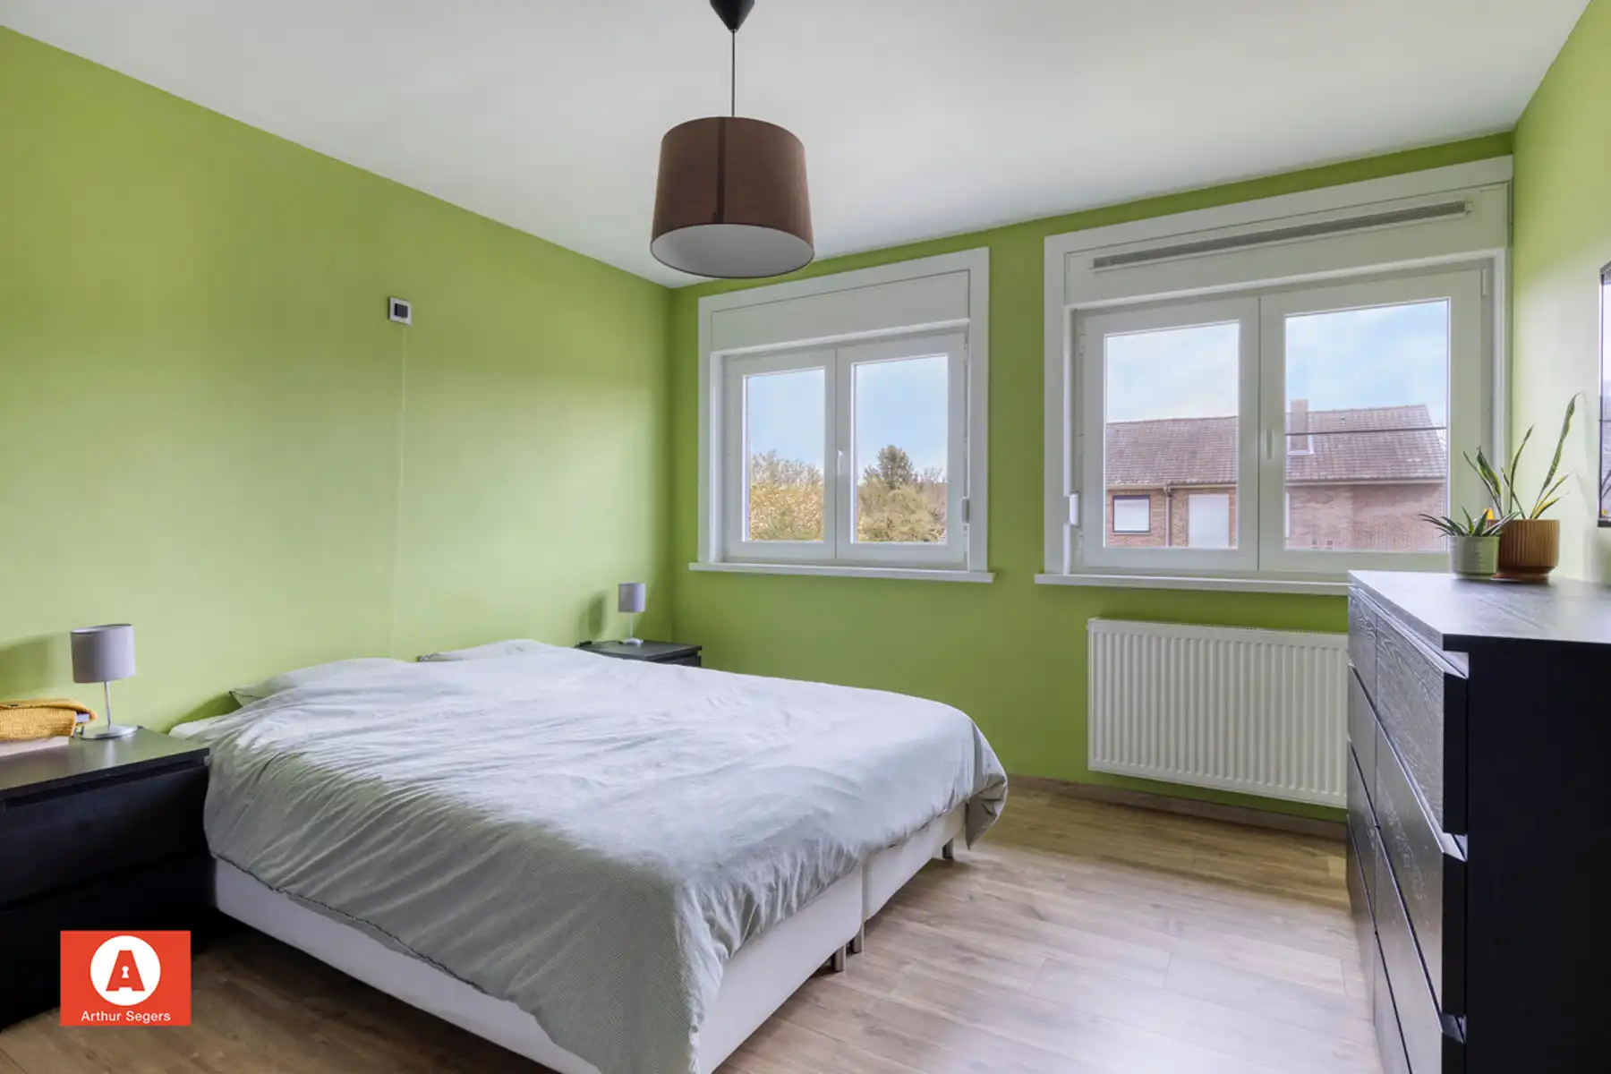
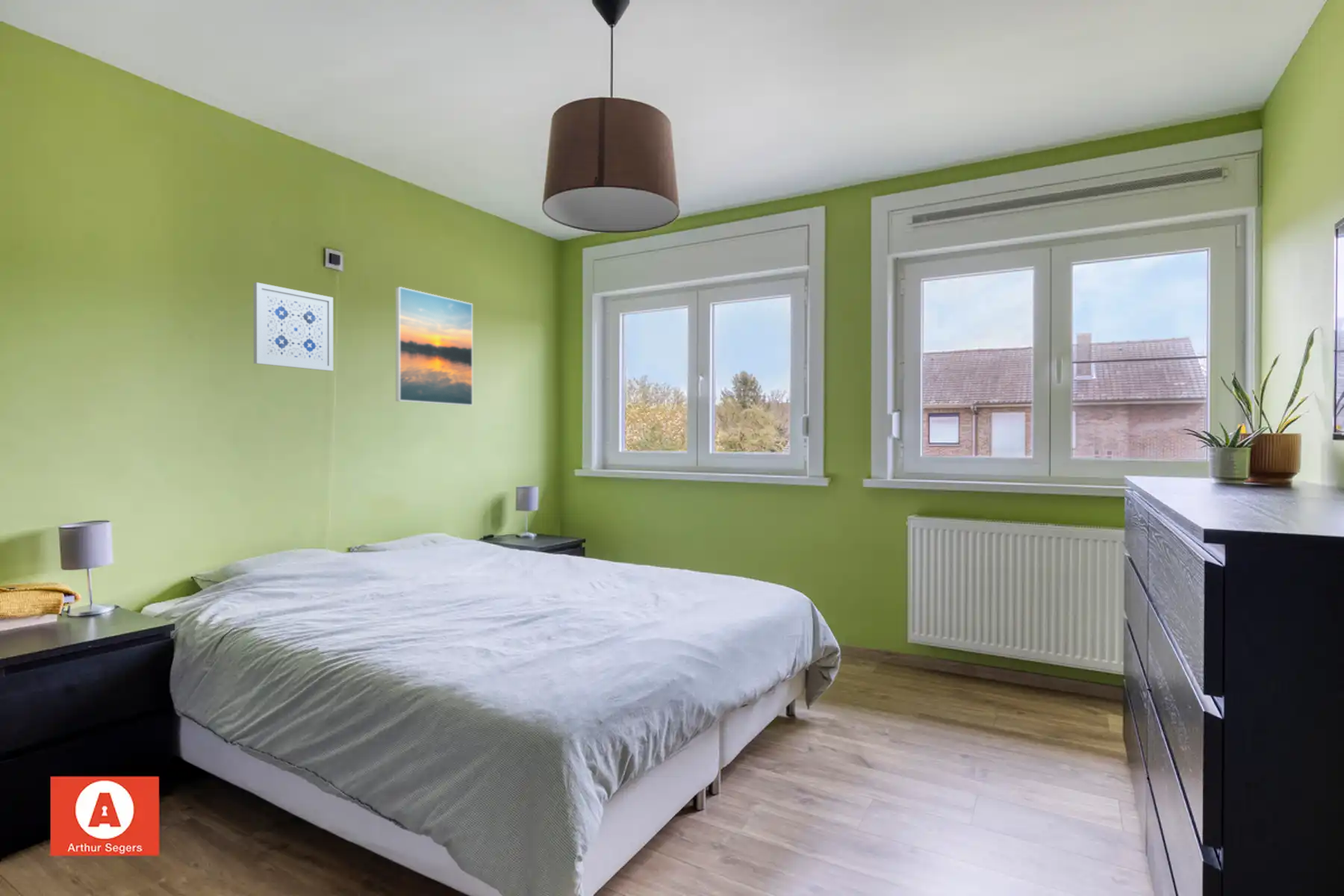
+ wall art [252,281,334,372]
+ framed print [395,286,473,406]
